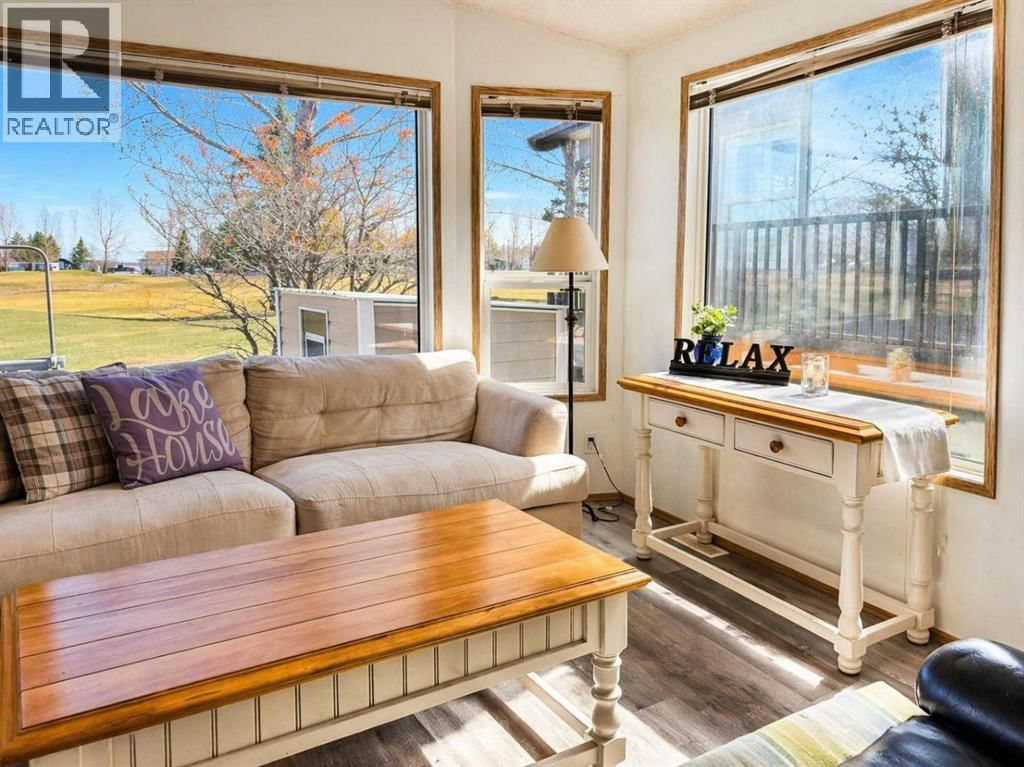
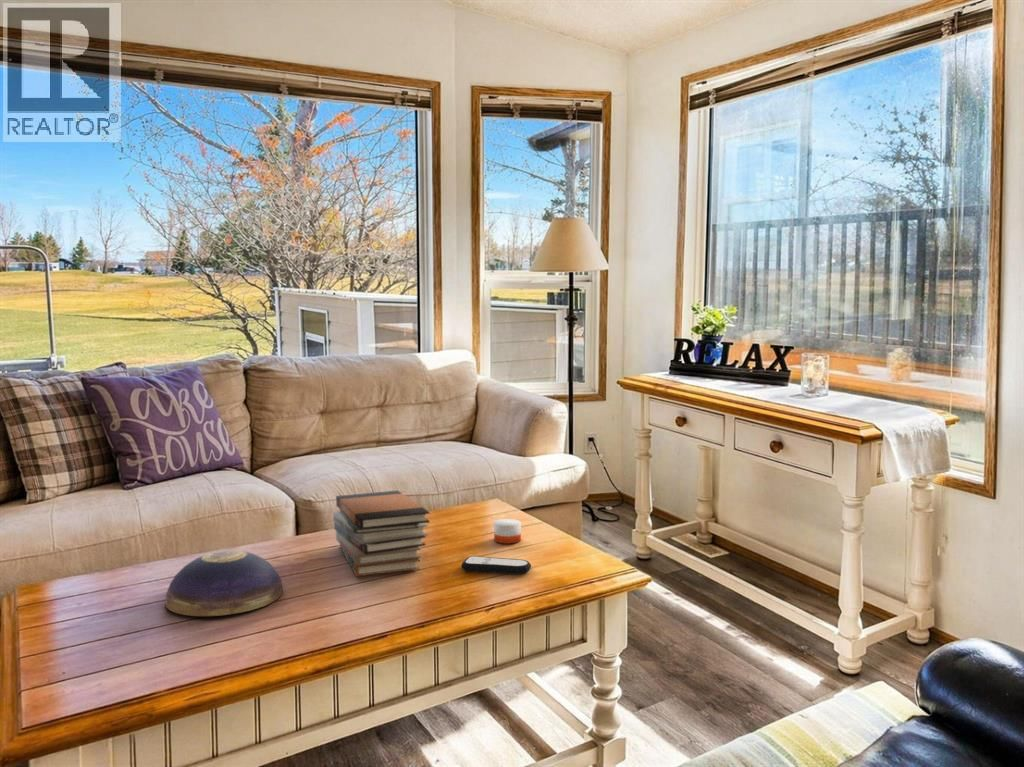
+ remote control [461,555,532,575]
+ decorative bowl [164,549,284,617]
+ candle [493,518,522,544]
+ book stack [332,490,431,577]
